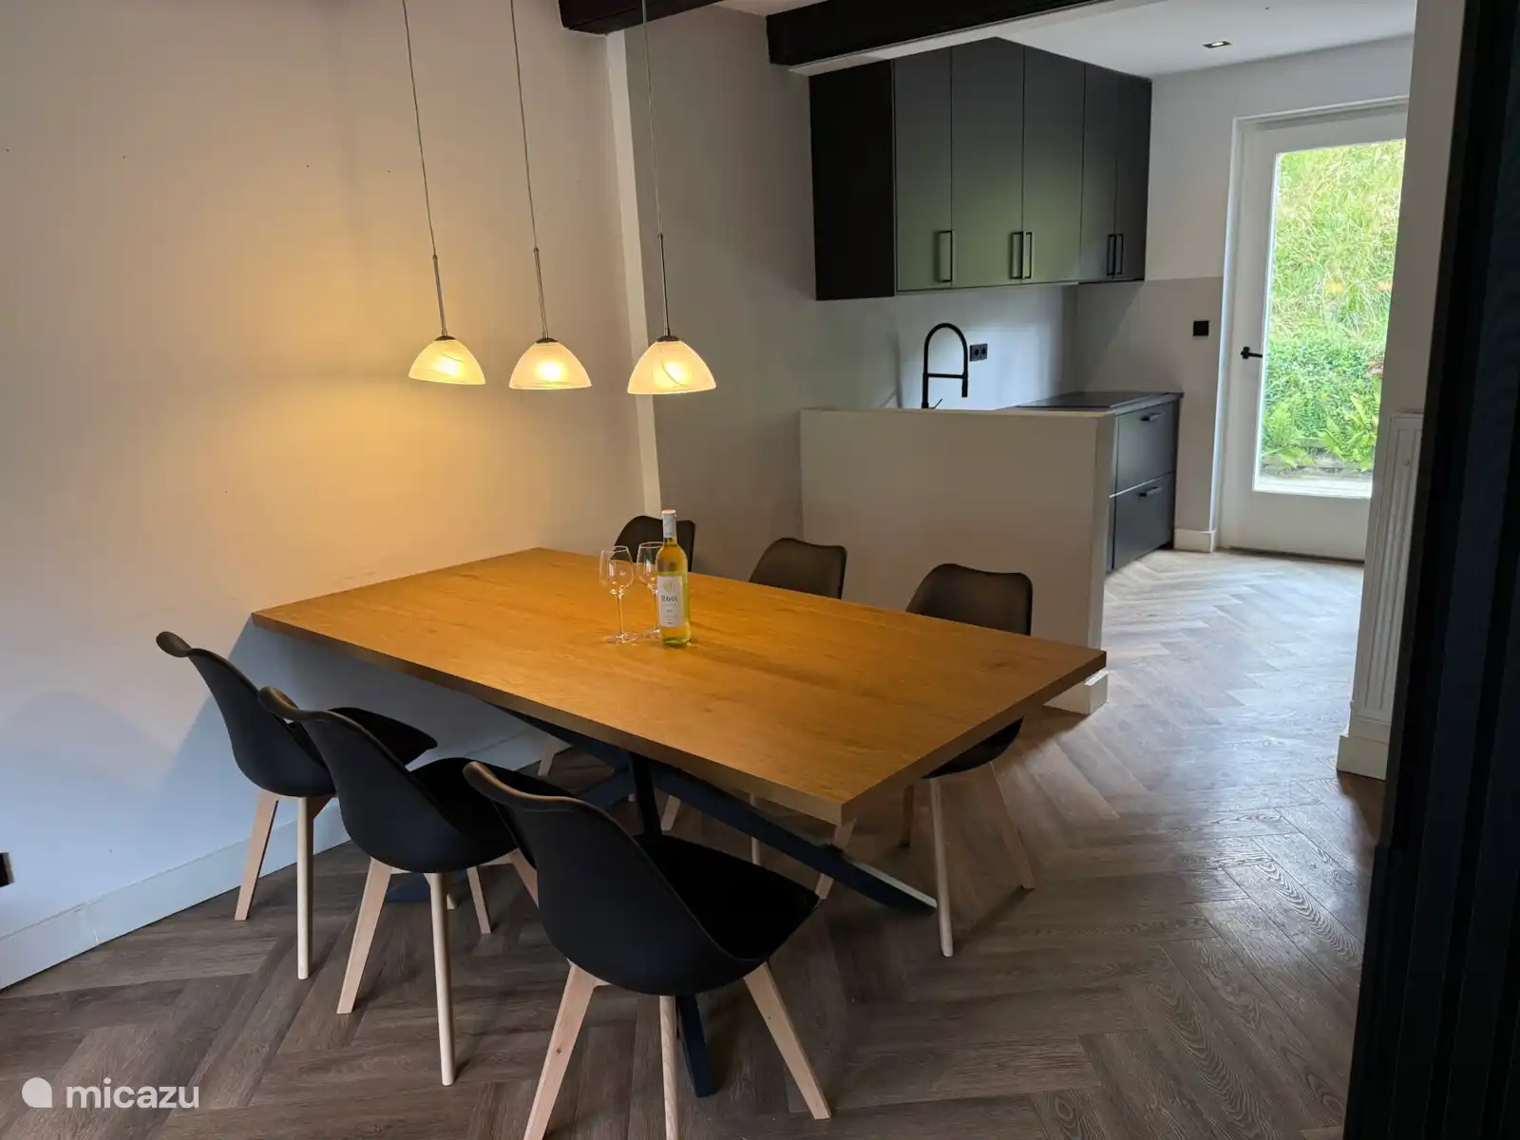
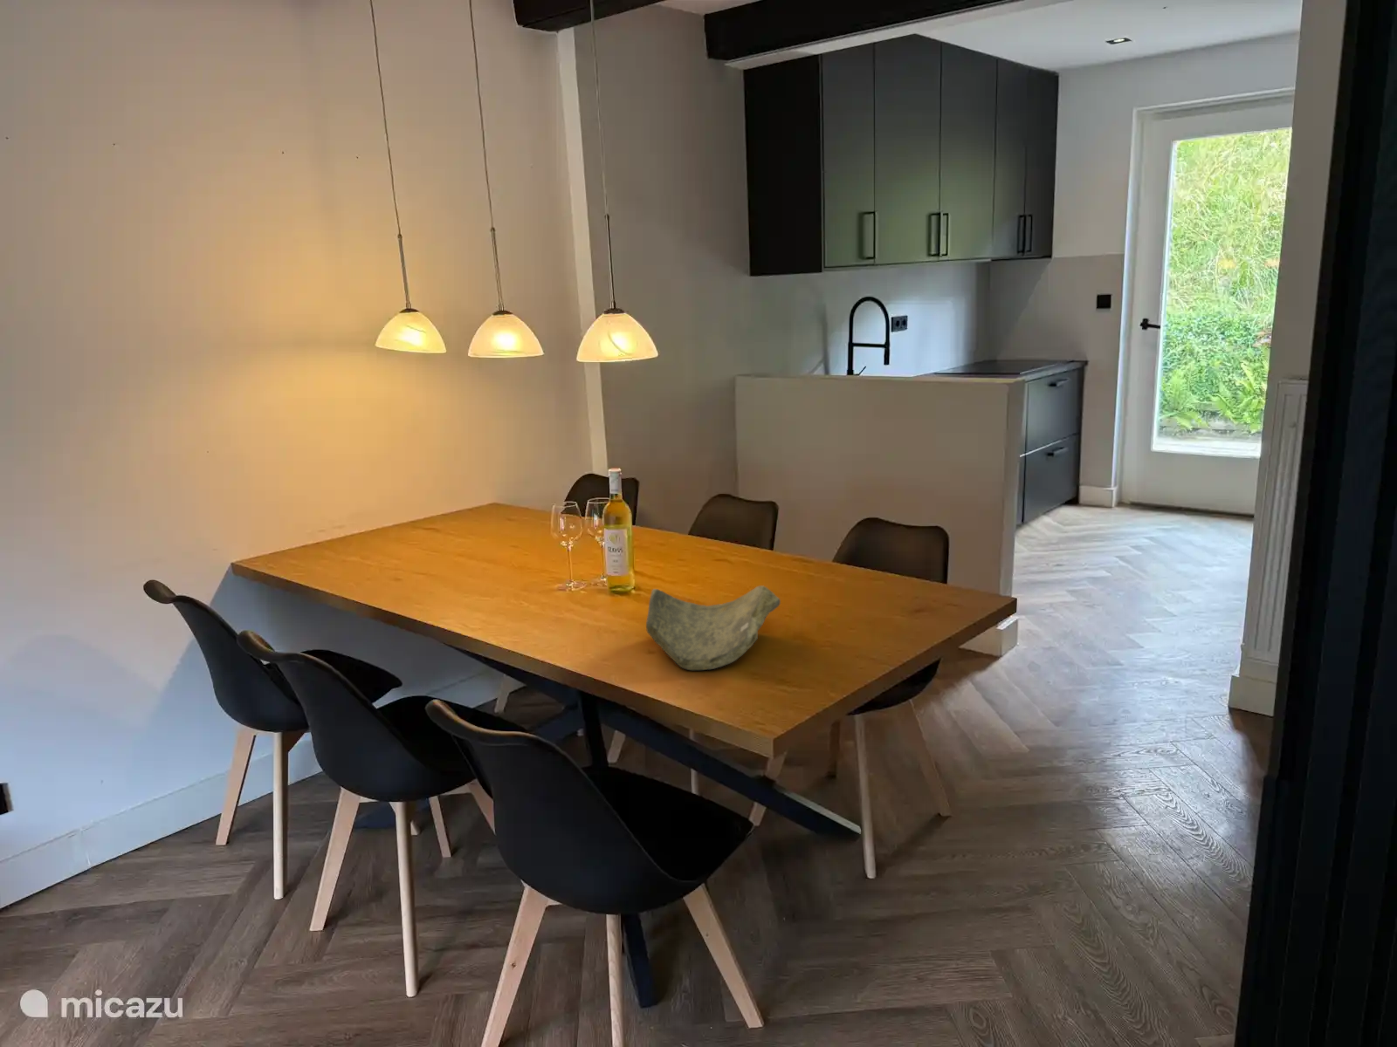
+ decorative bowl [646,585,781,671]
